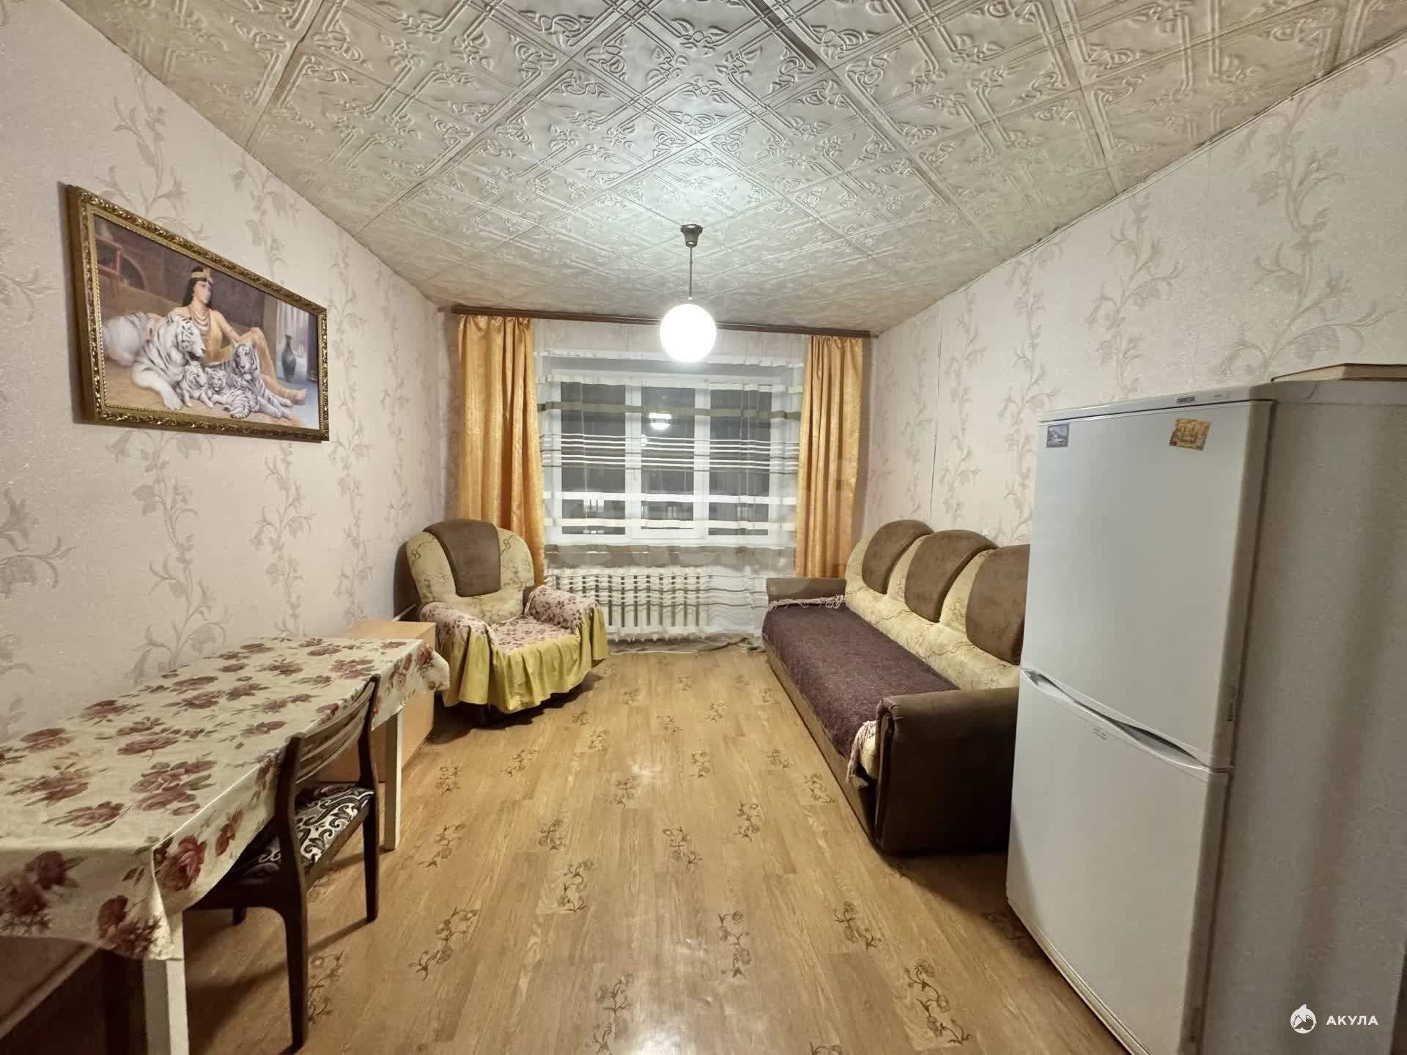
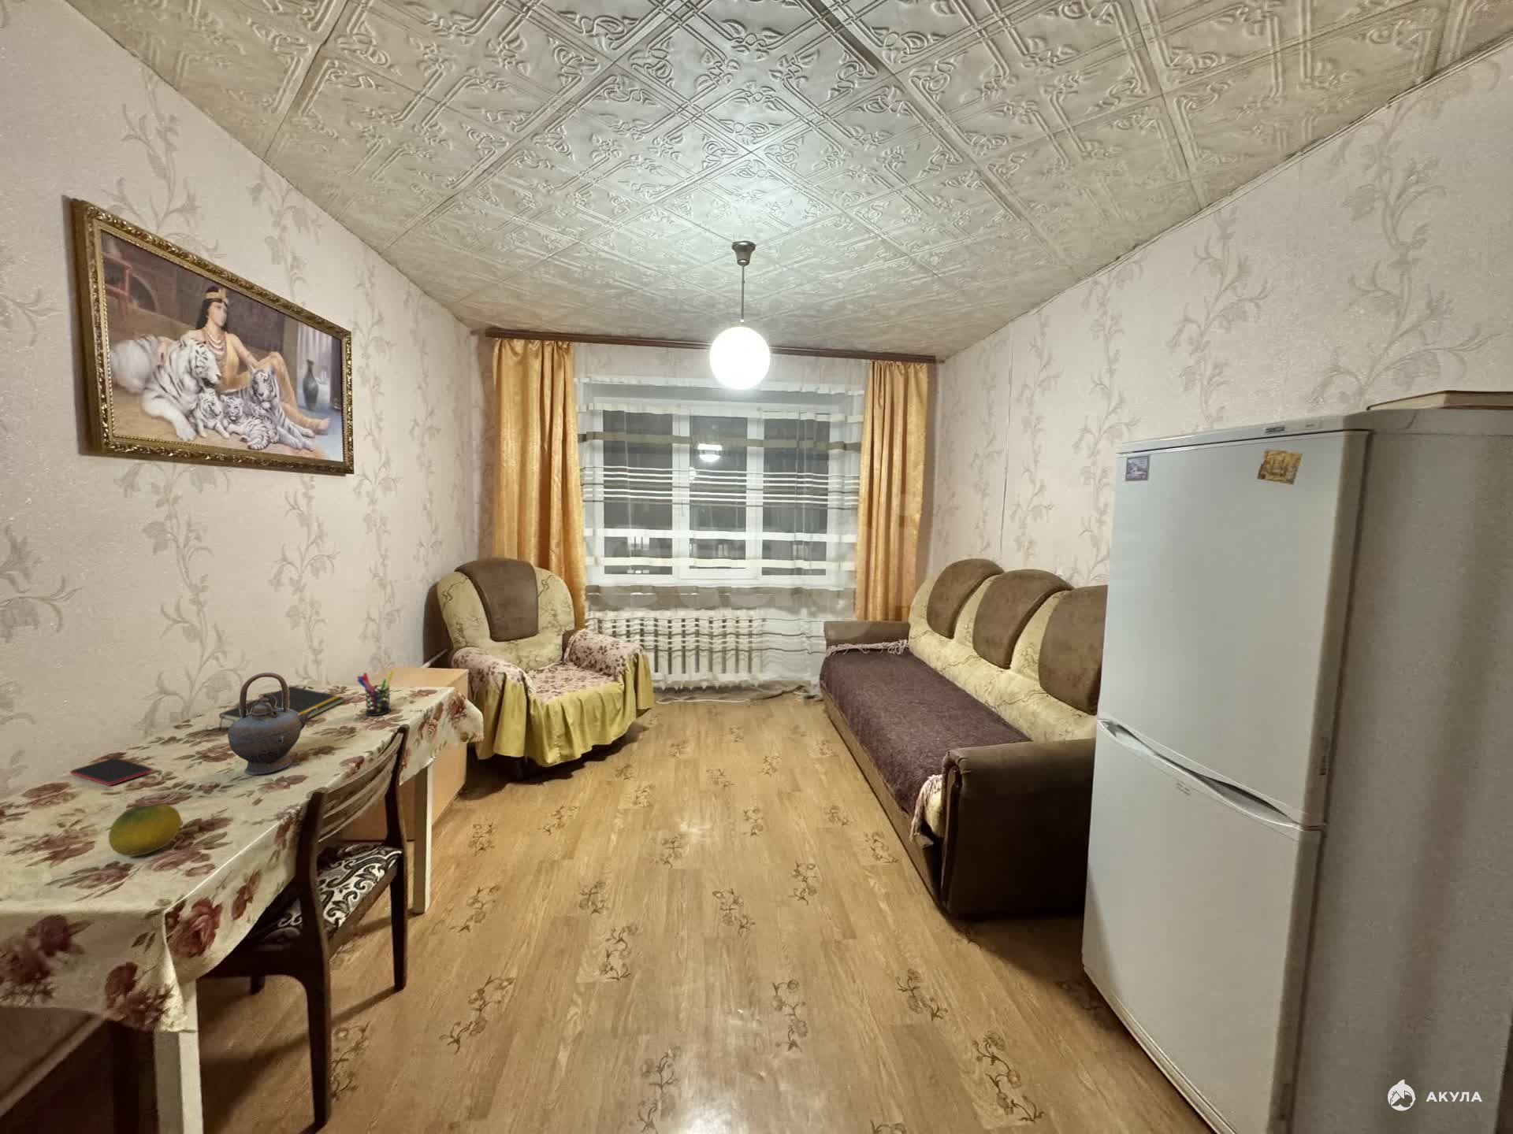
+ pen holder [356,671,394,717]
+ fruit [108,803,182,858]
+ notepad [218,685,345,731]
+ teapot [228,672,317,775]
+ smartphone [69,756,154,786]
